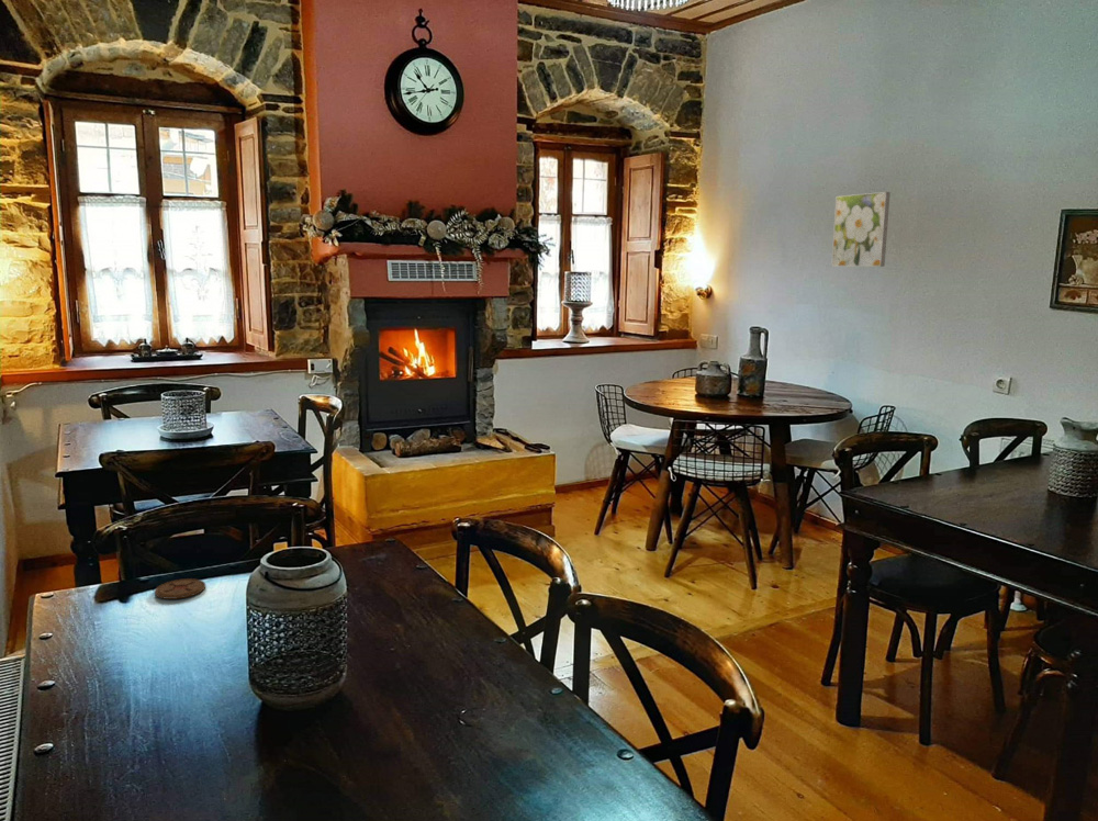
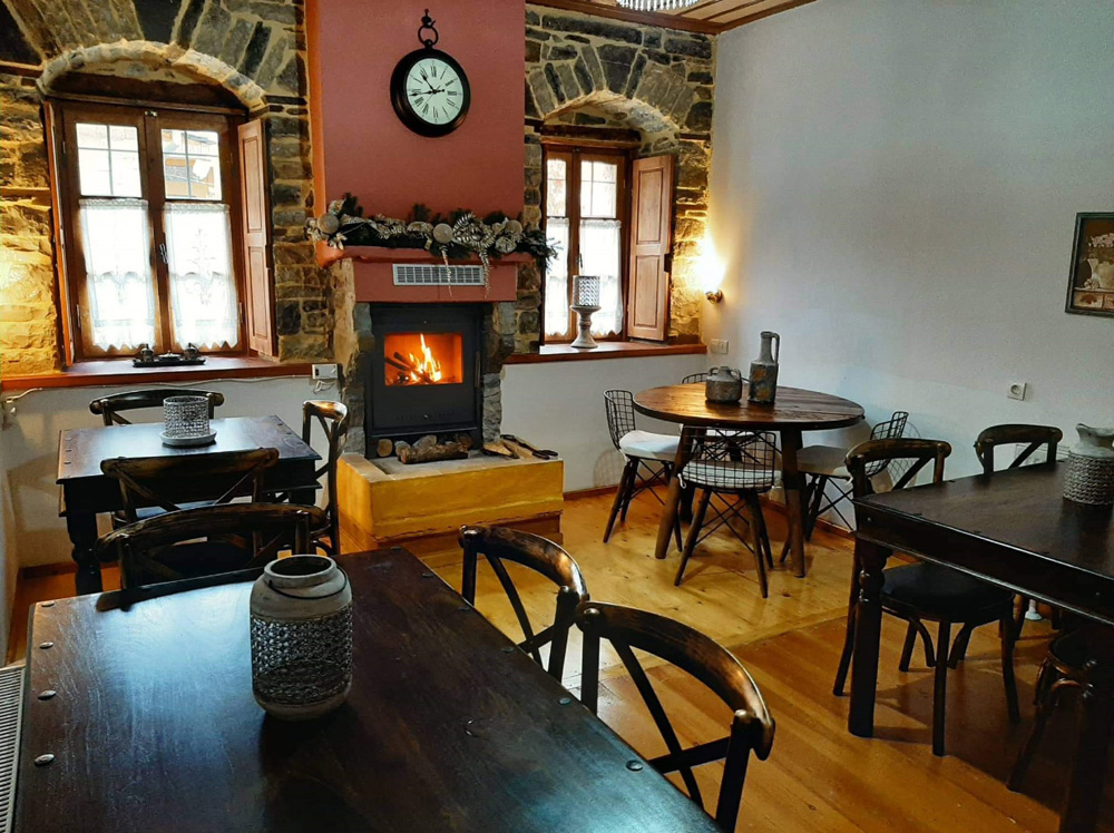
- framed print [830,191,892,268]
- coaster [154,577,206,600]
